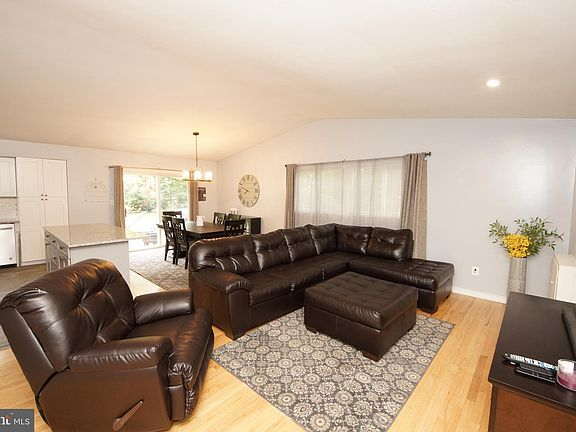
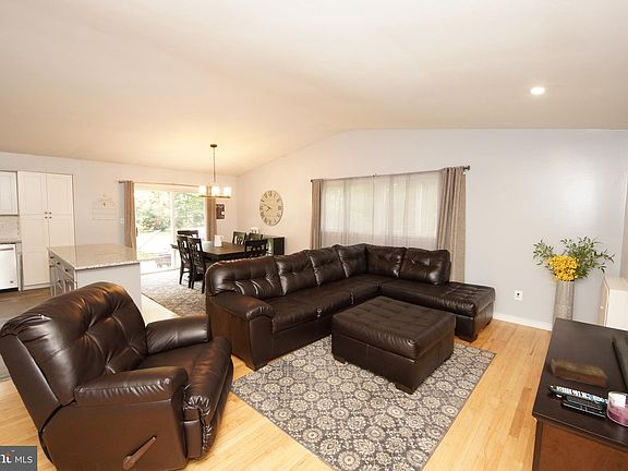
+ book [550,357,608,388]
